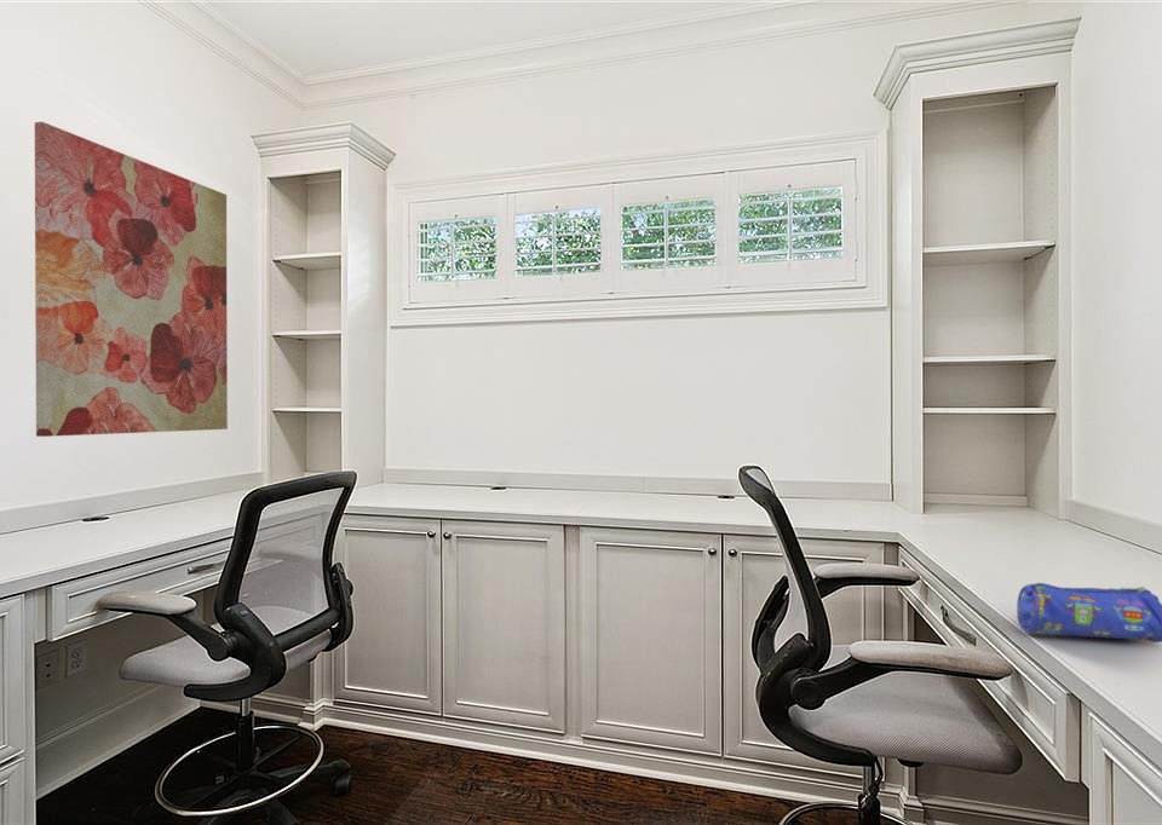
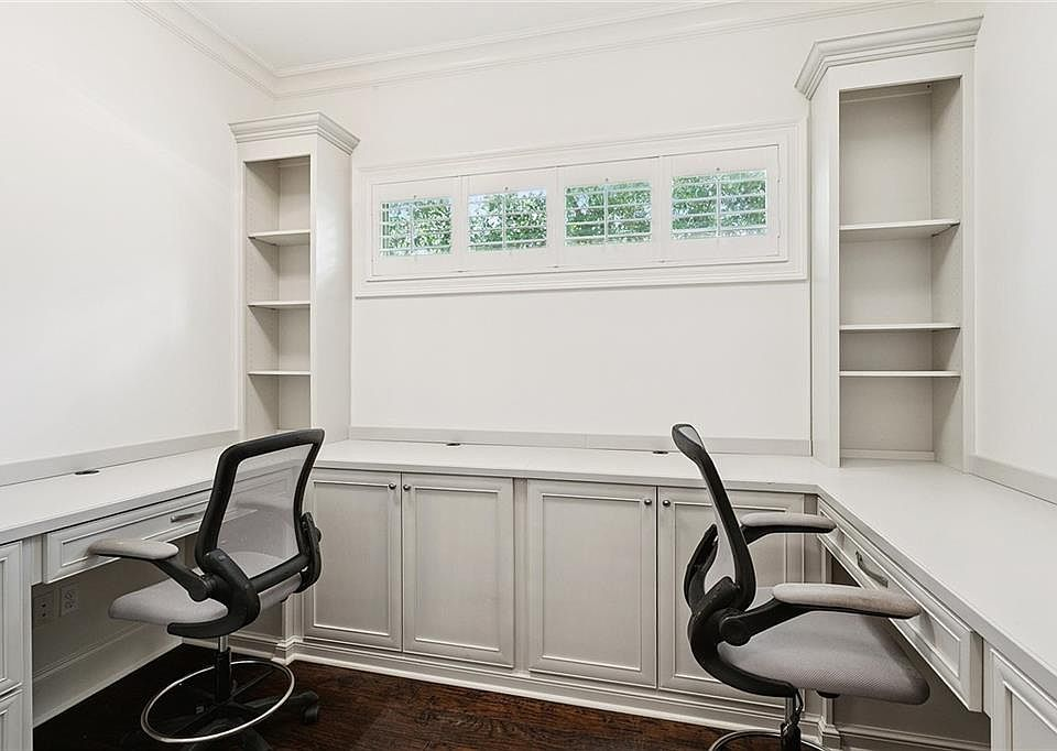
- wall art [34,121,229,438]
- pencil case [1016,582,1162,644]
